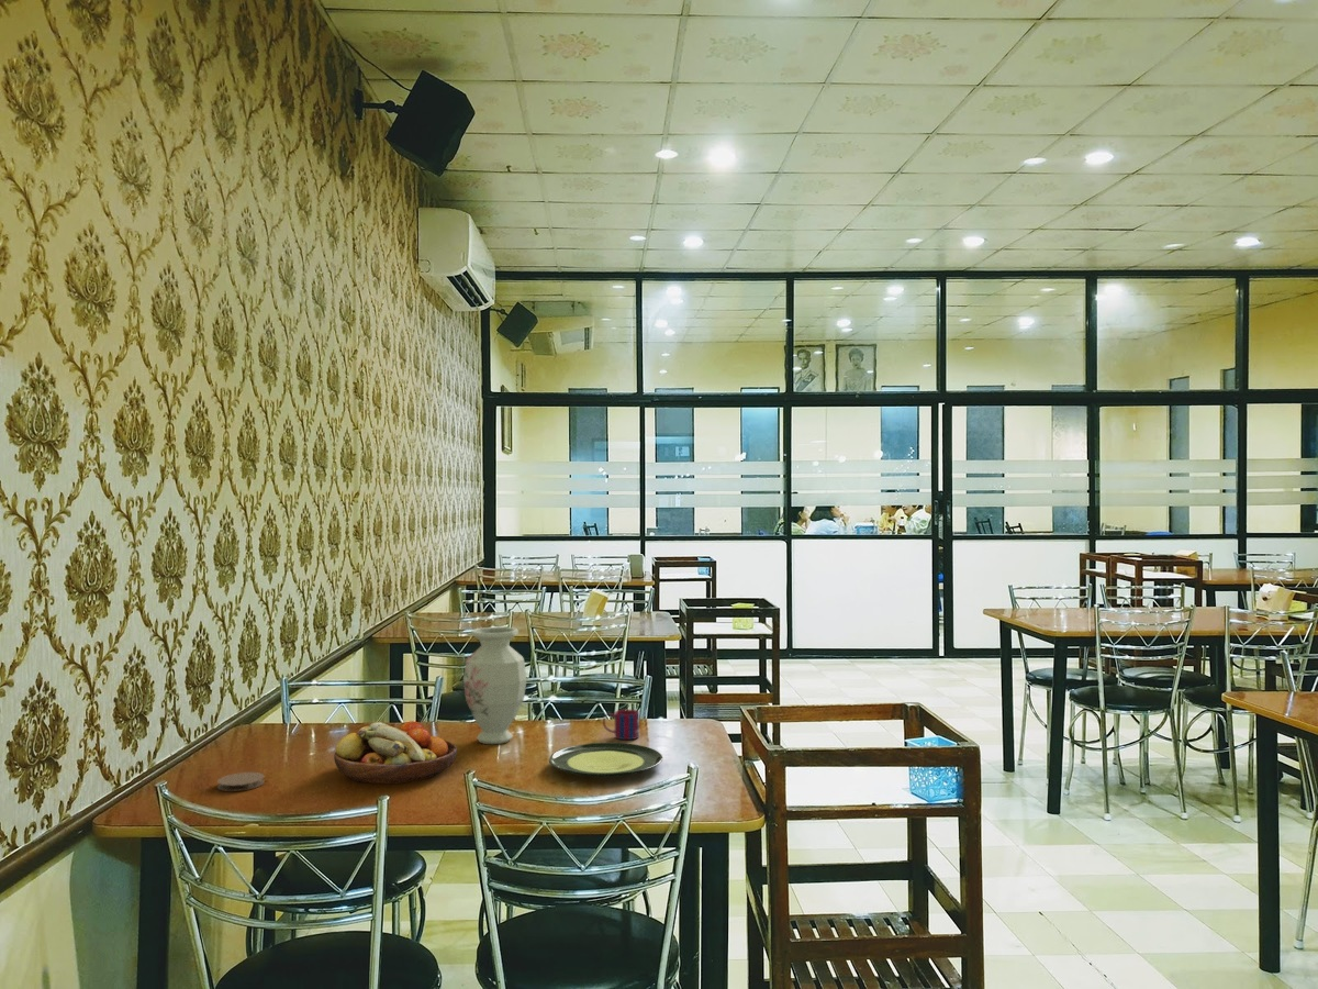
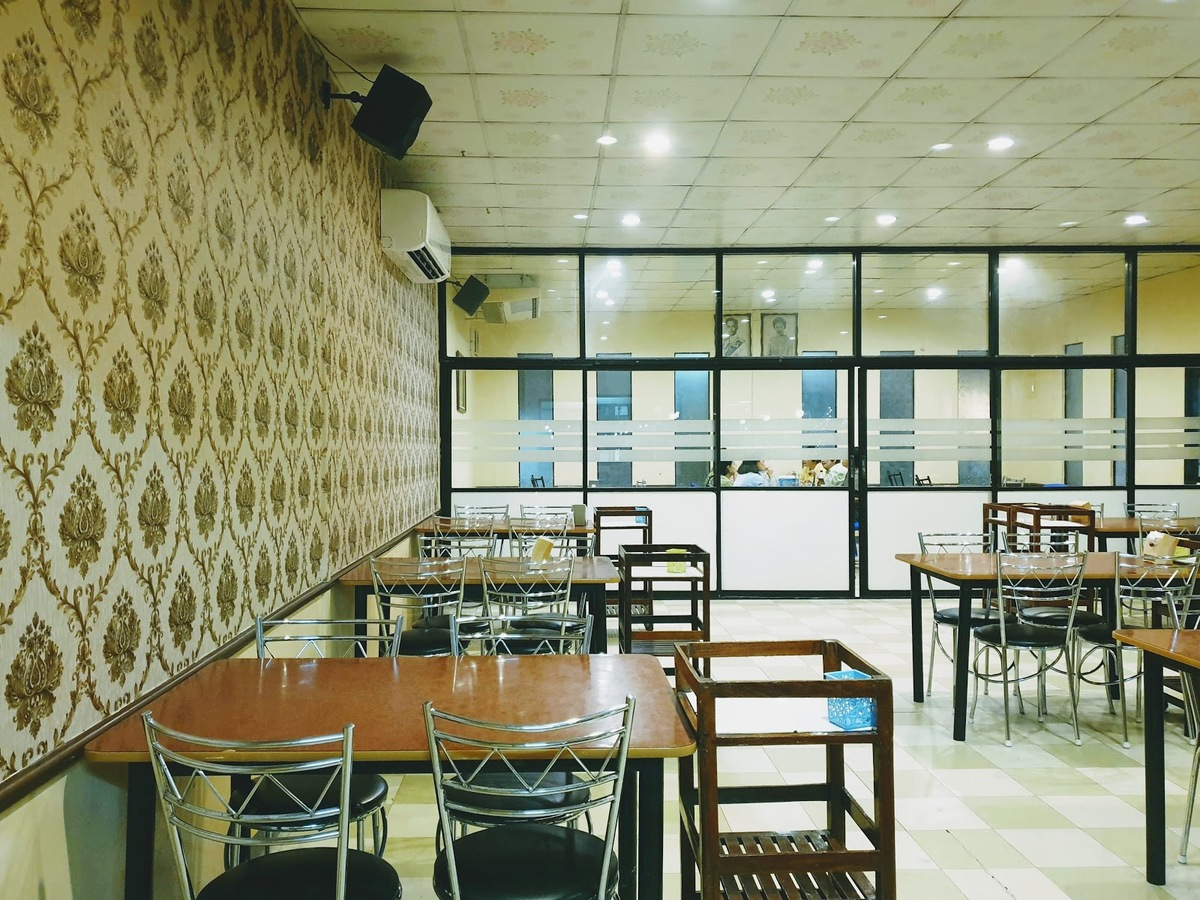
- vase [462,626,527,745]
- mug [602,709,640,741]
- fruit bowl [333,720,458,785]
- plate [548,742,663,778]
- coaster [216,771,266,792]
